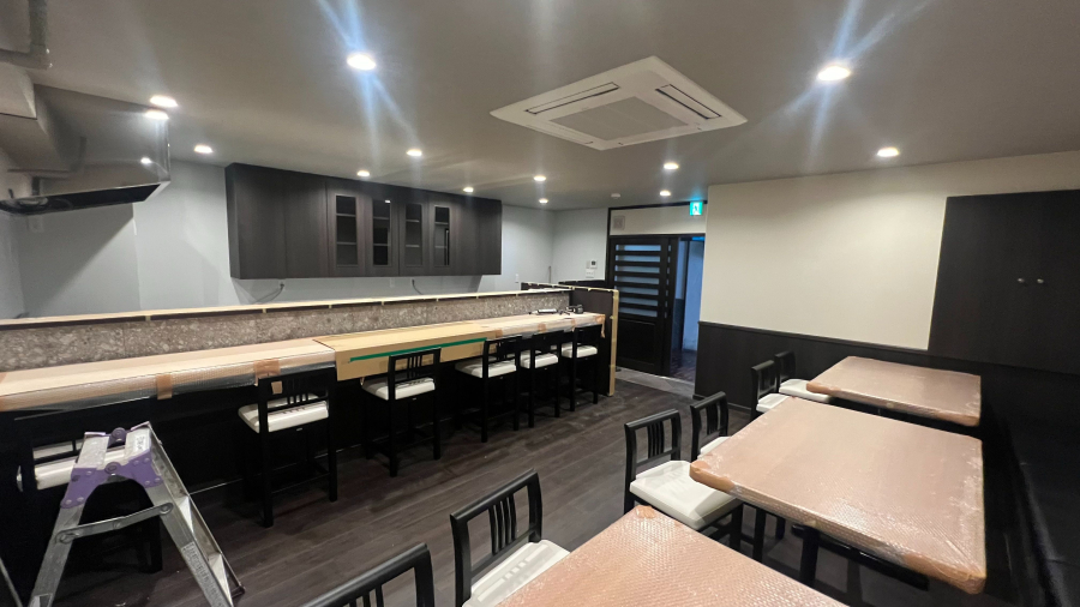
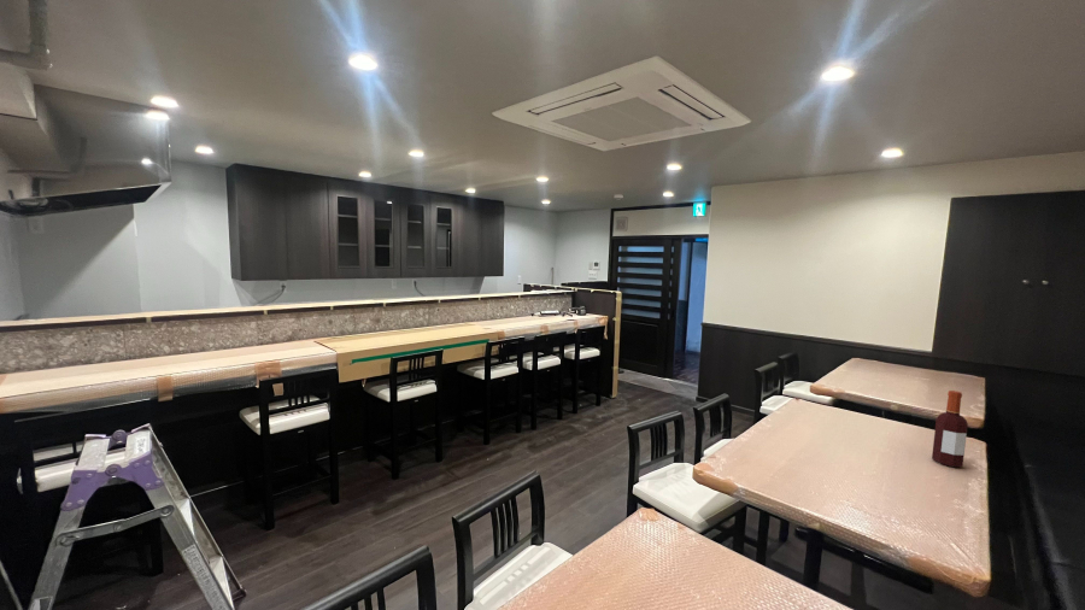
+ bottle [931,389,969,468]
